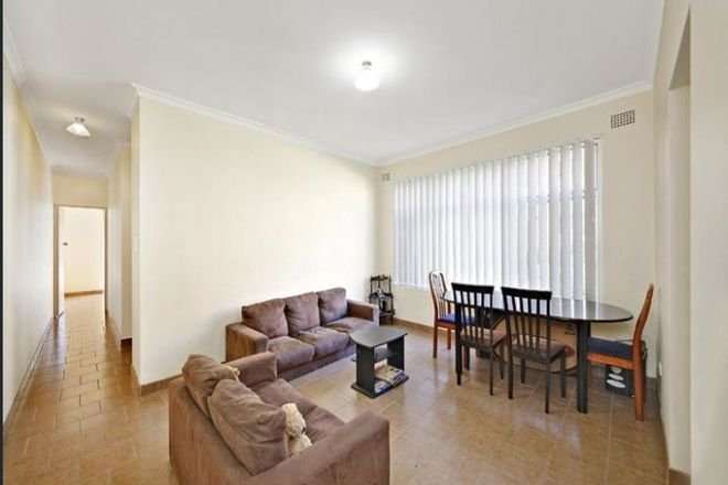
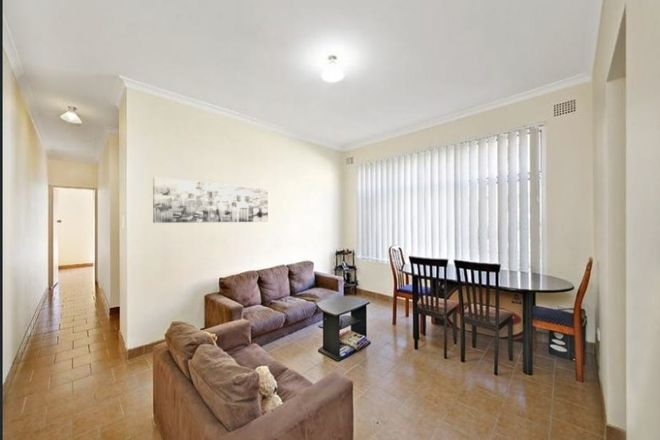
+ wall art [152,176,269,224]
